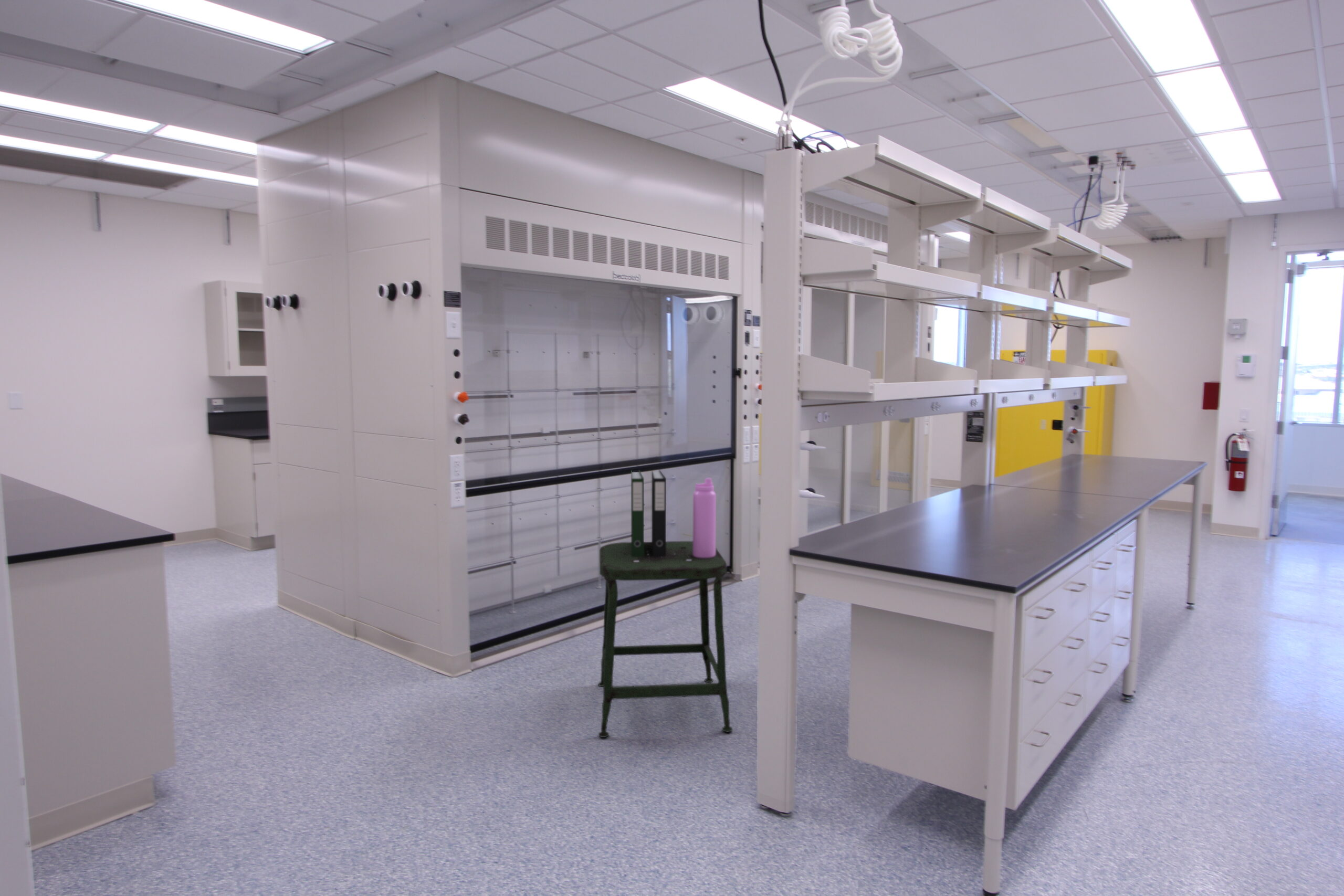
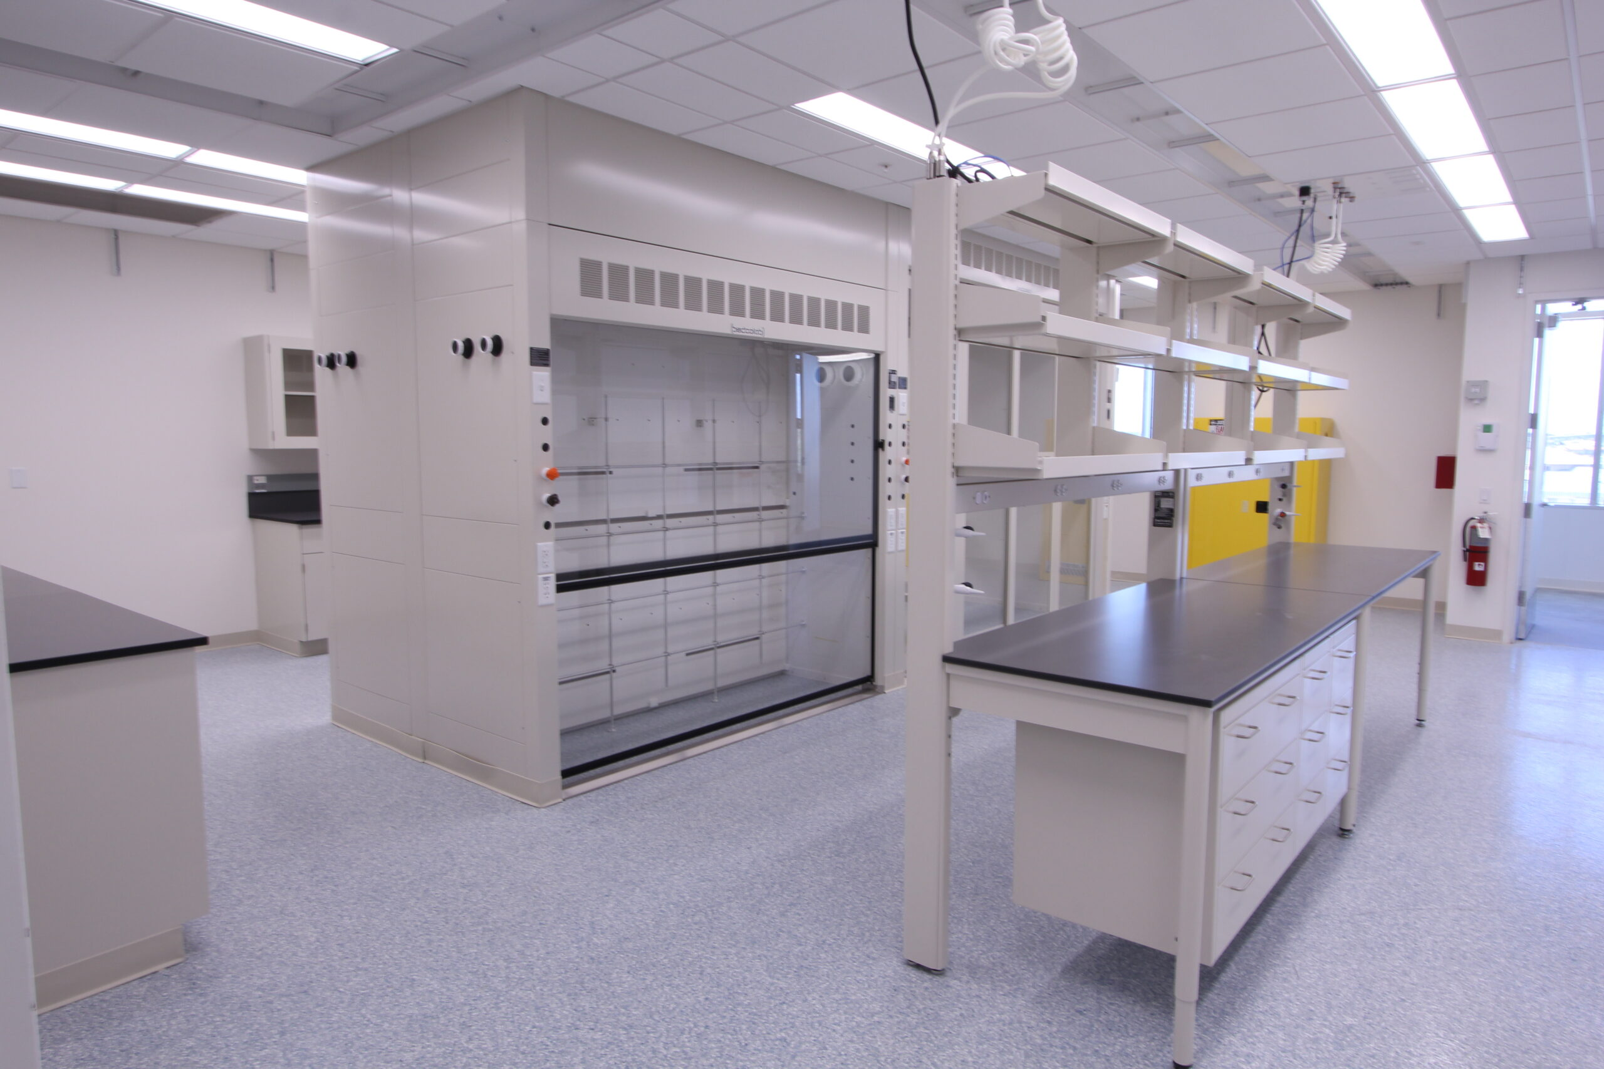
- stool [597,541,733,738]
- water bottle [692,478,717,558]
- binder [631,470,668,556]
